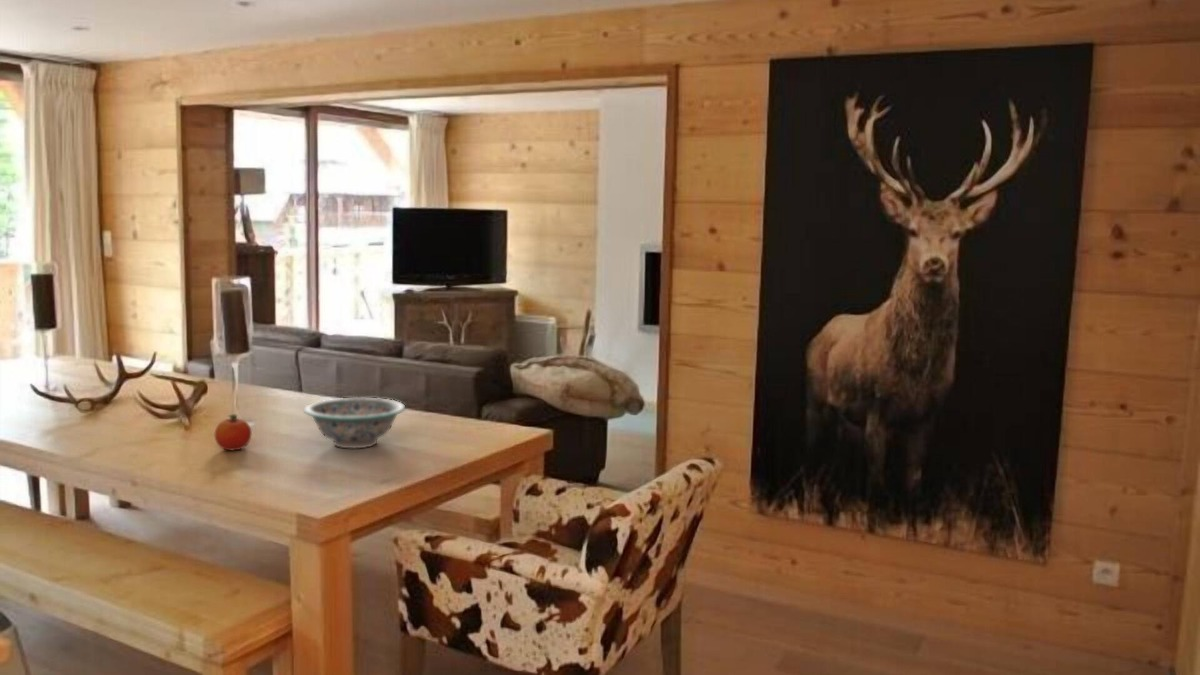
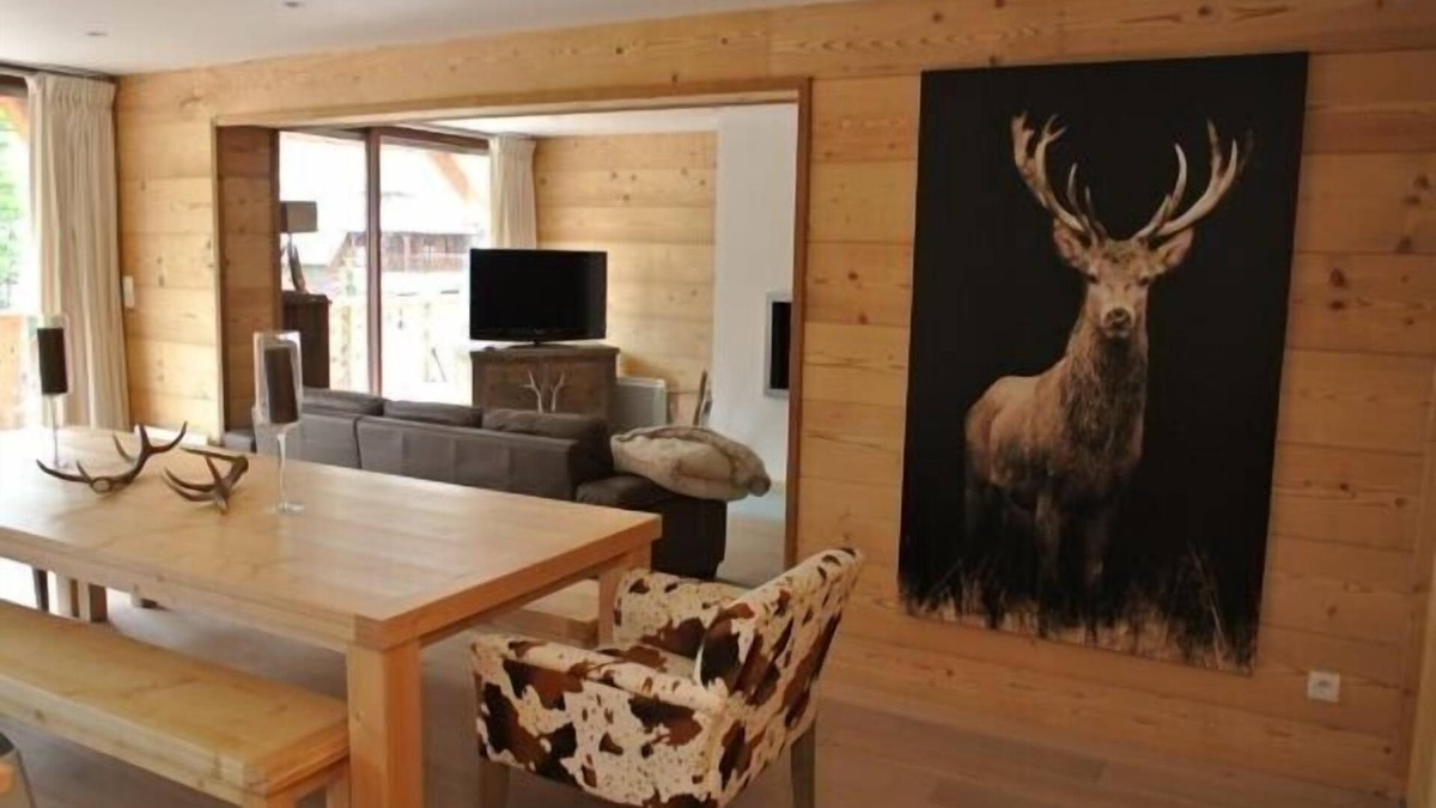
- fruit [213,413,253,451]
- decorative bowl [303,397,406,449]
